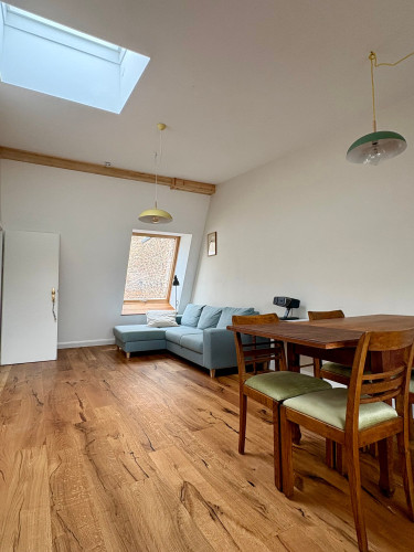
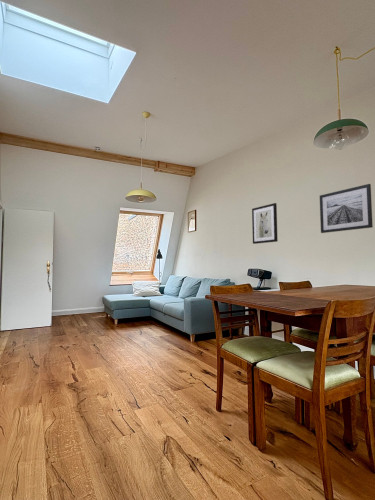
+ wall art [319,183,374,234]
+ wall art [251,202,279,245]
